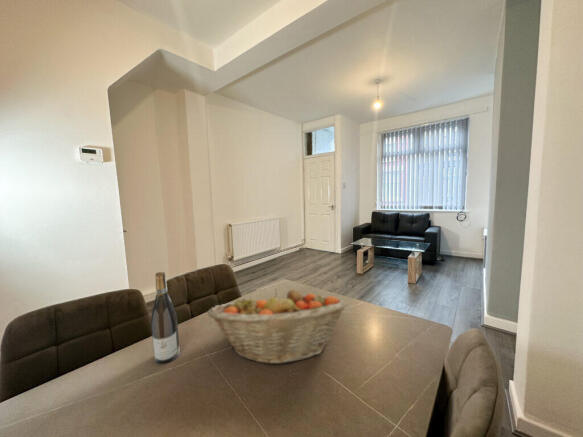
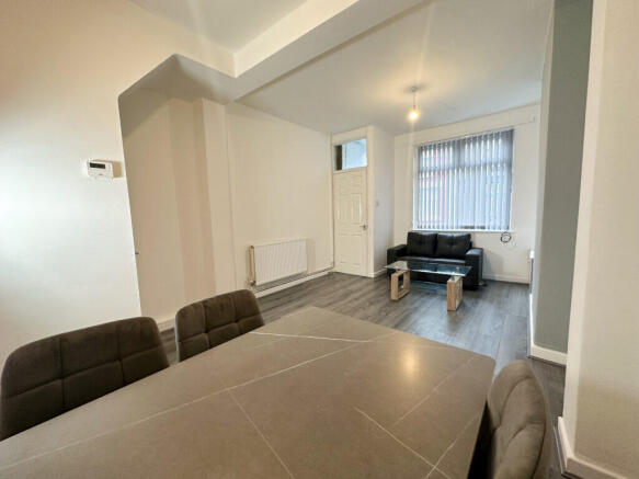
- wine bottle [150,271,181,365]
- fruit basket [206,288,348,365]
